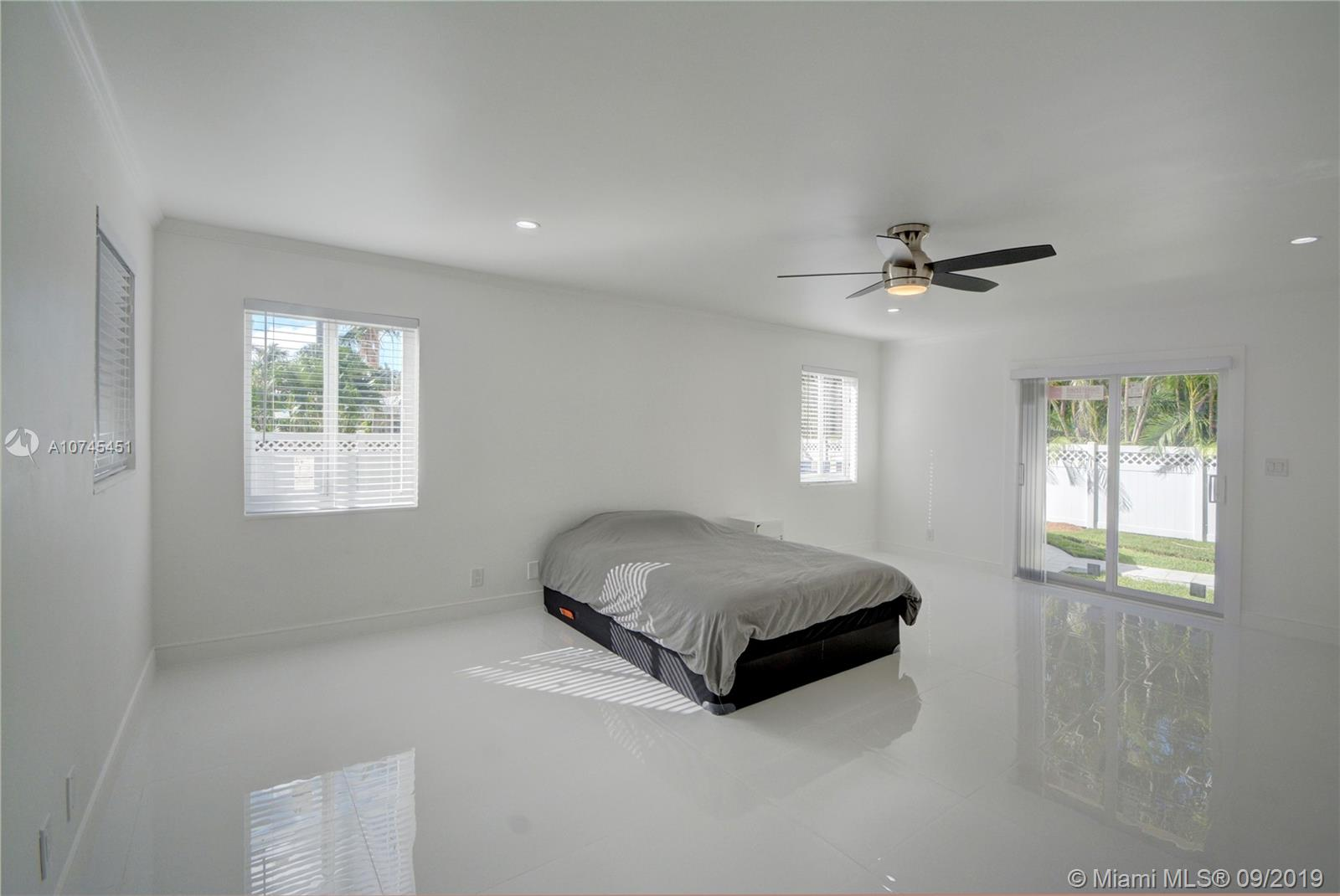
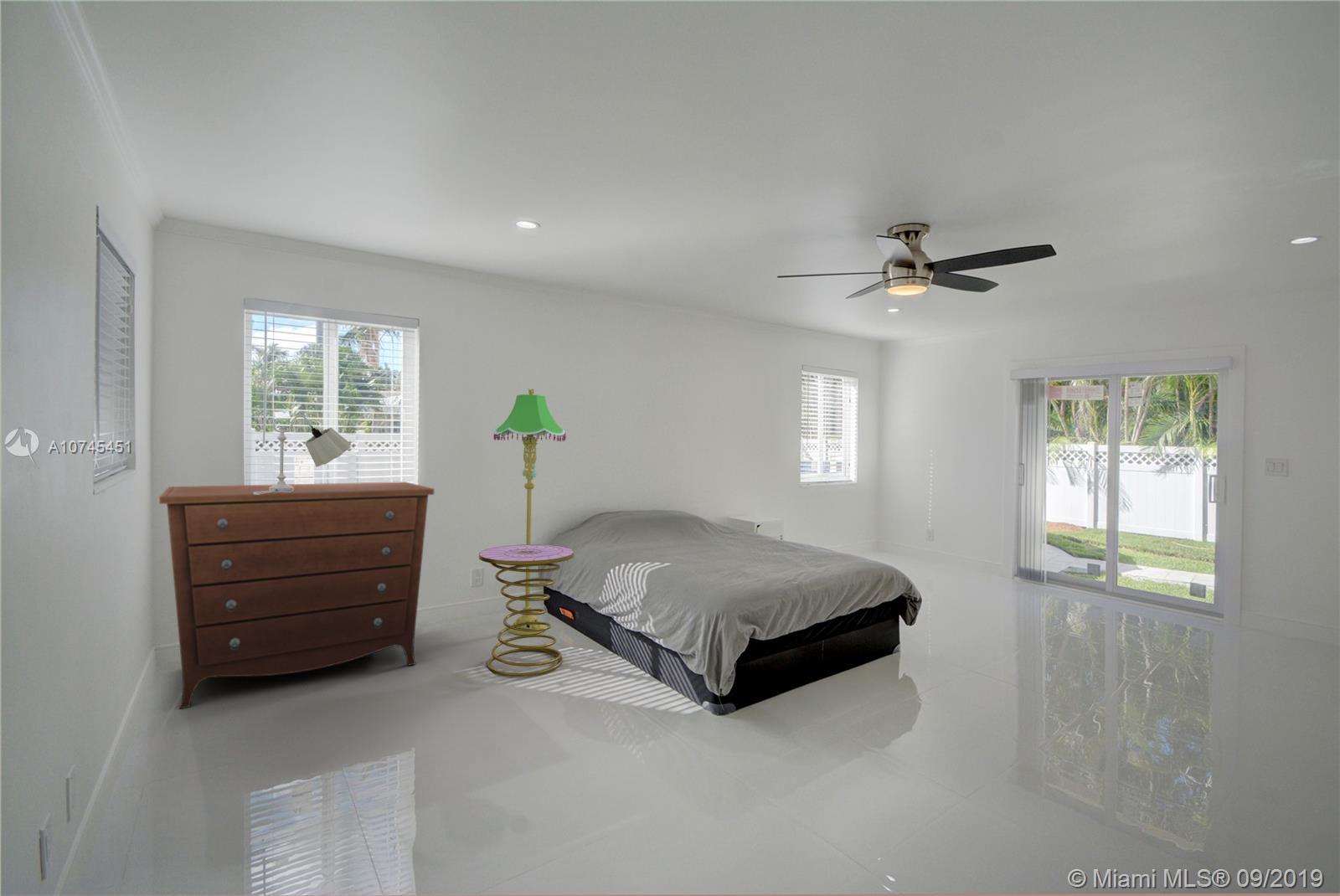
+ dresser [158,481,435,710]
+ table lamp [254,414,352,494]
+ side table [478,543,575,677]
+ floor lamp [492,389,567,636]
